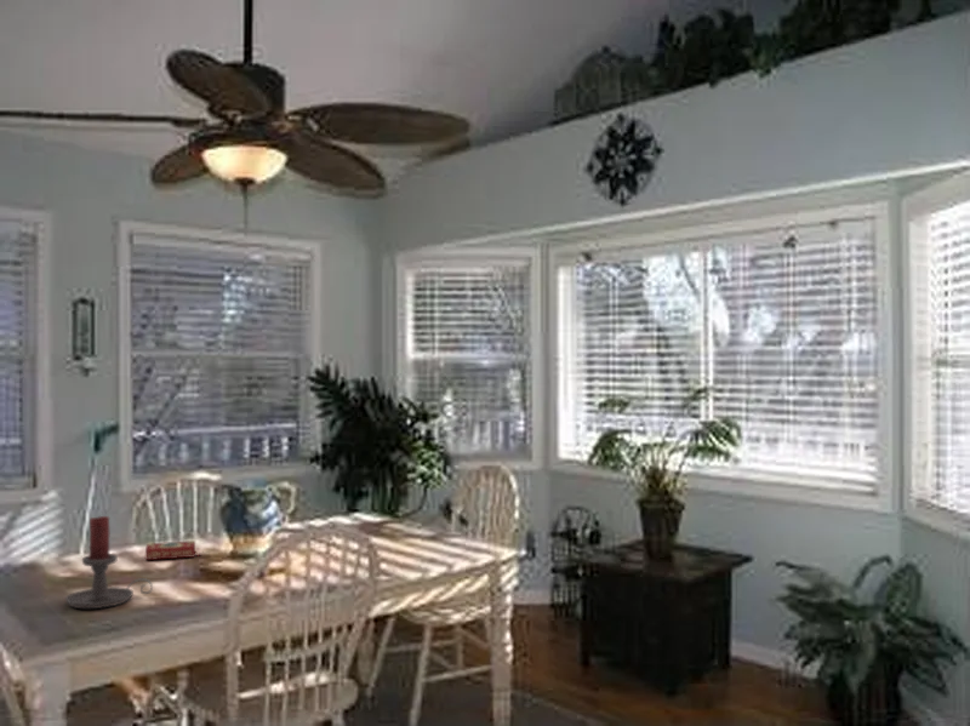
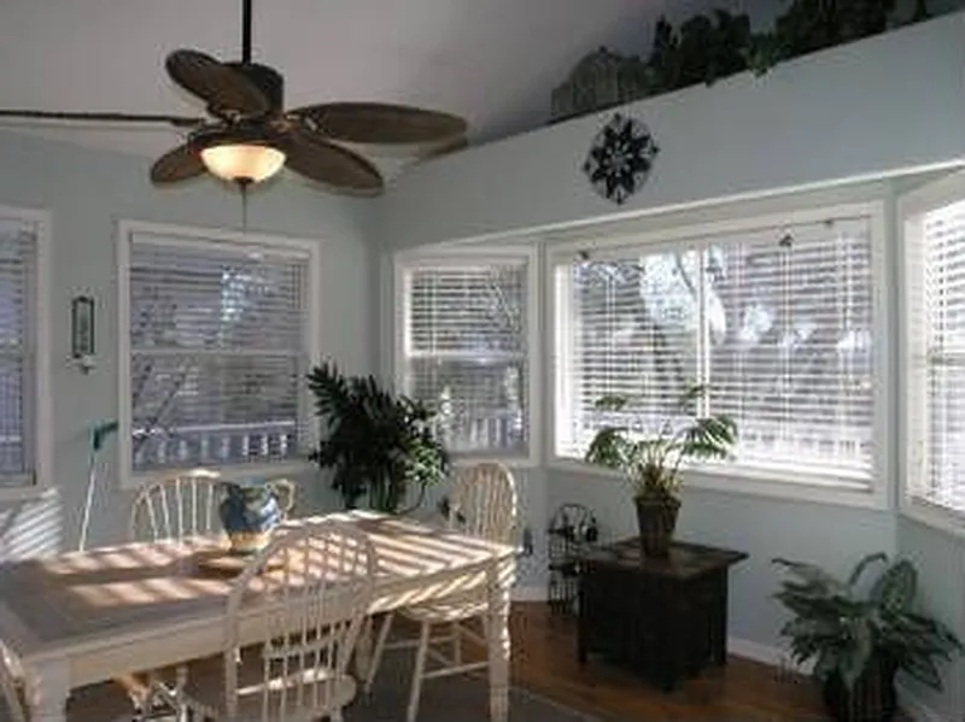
- book [144,539,202,561]
- candle holder [64,515,154,610]
